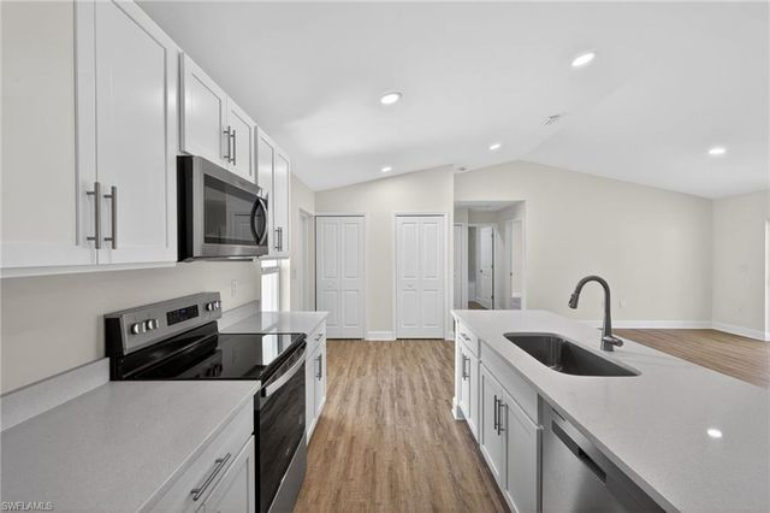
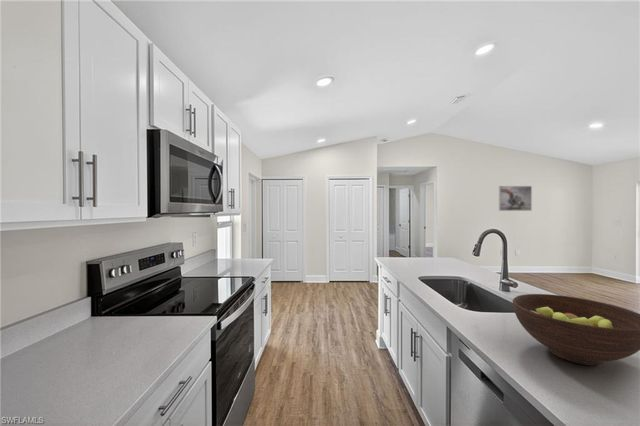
+ fruit bowl [512,293,640,366]
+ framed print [498,185,533,212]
